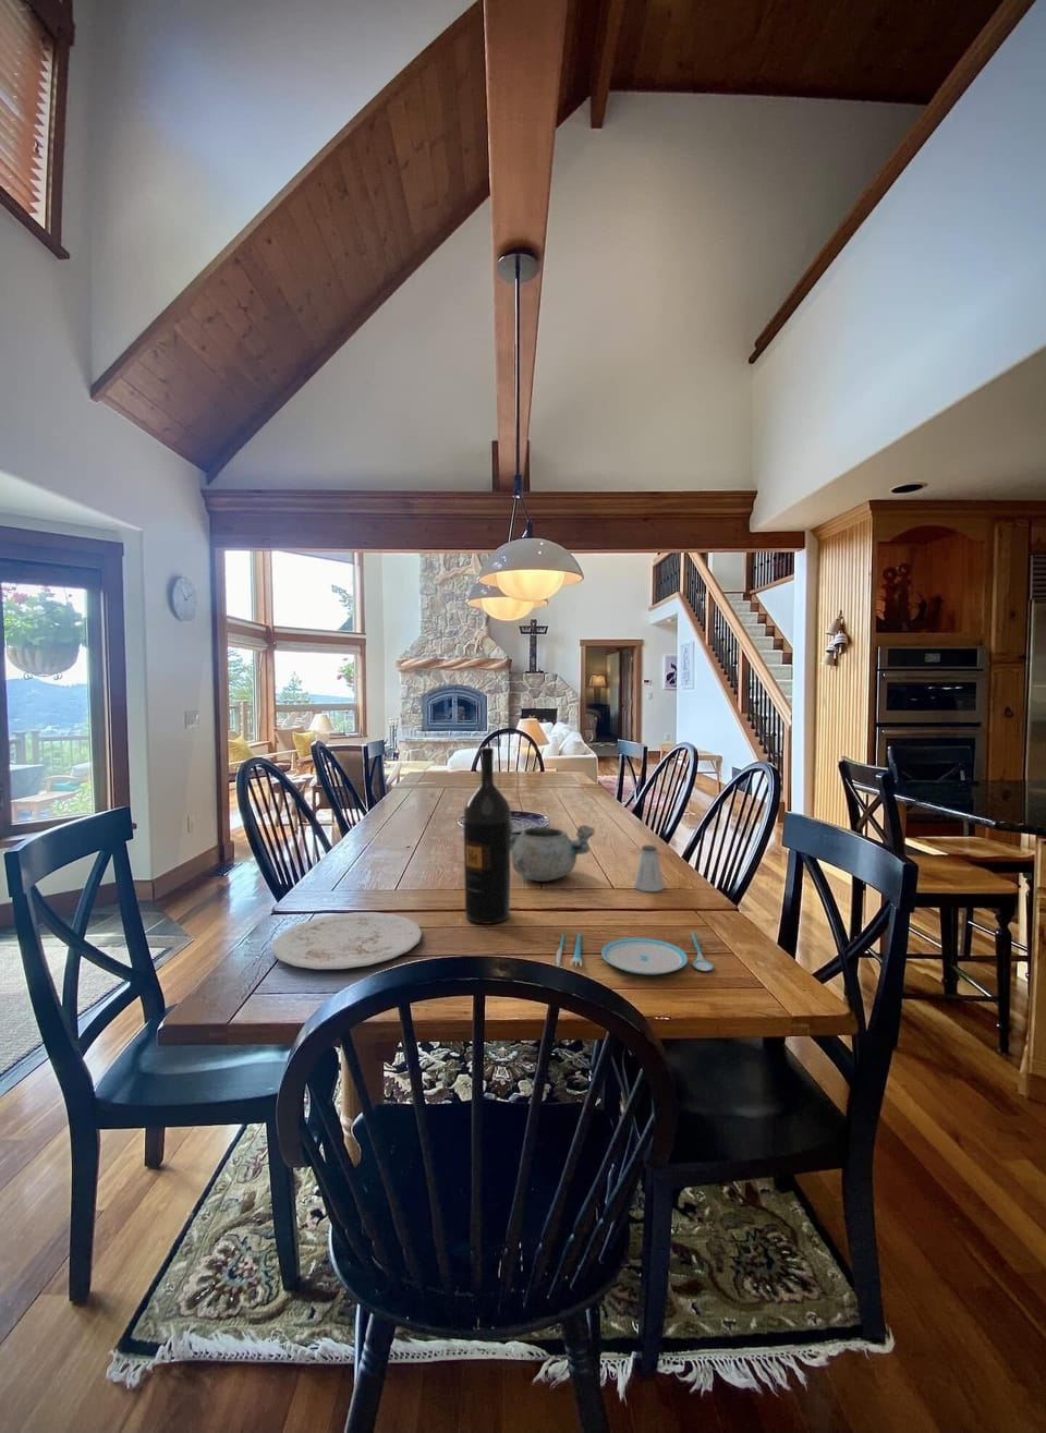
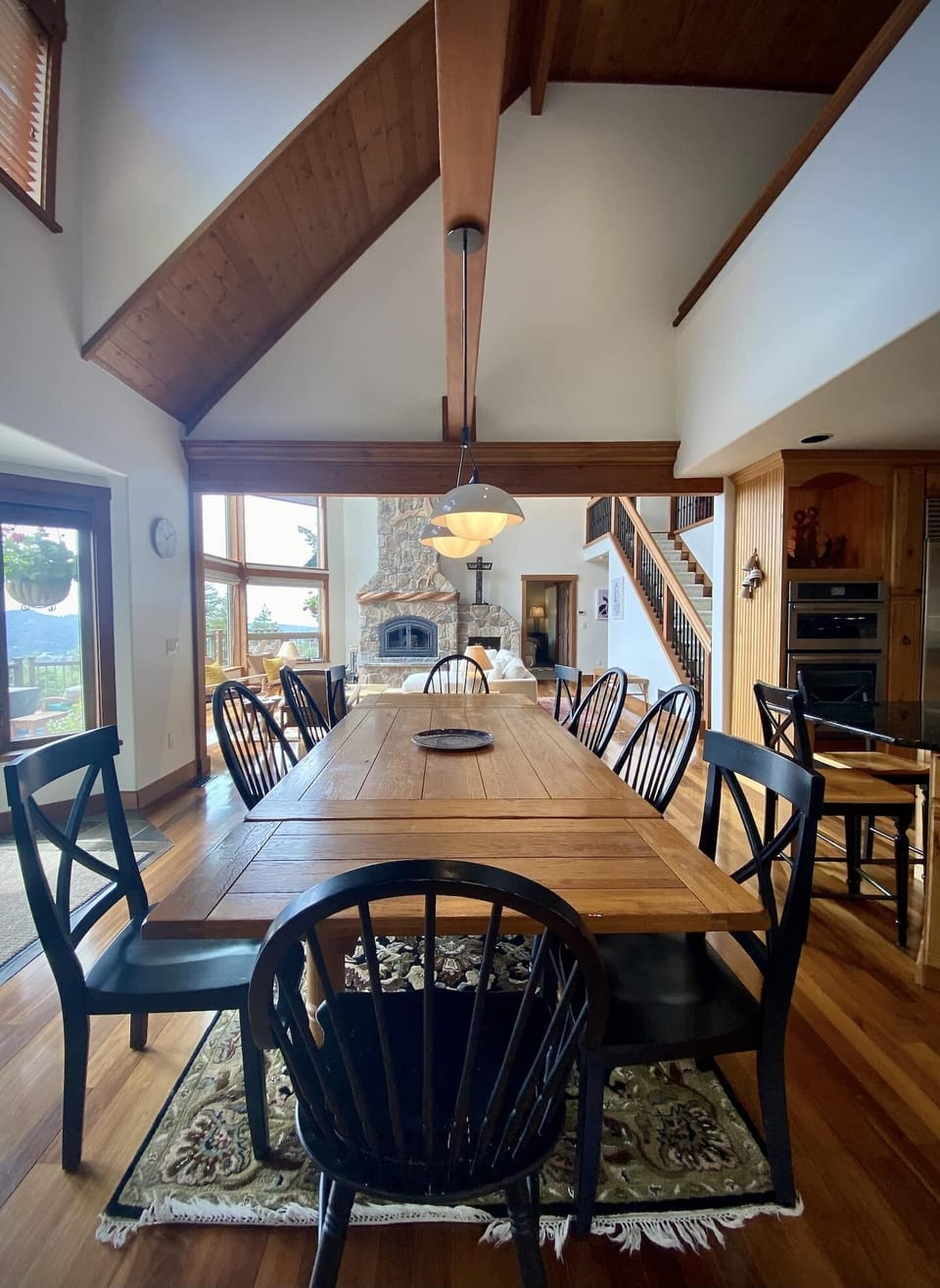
- plate [554,931,713,977]
- wine bottle [462,747,512,925]
- plate [272,911,423,970]
- saltshaker [633,844,664,892]
- decorative bowl [510,821,596,882]
